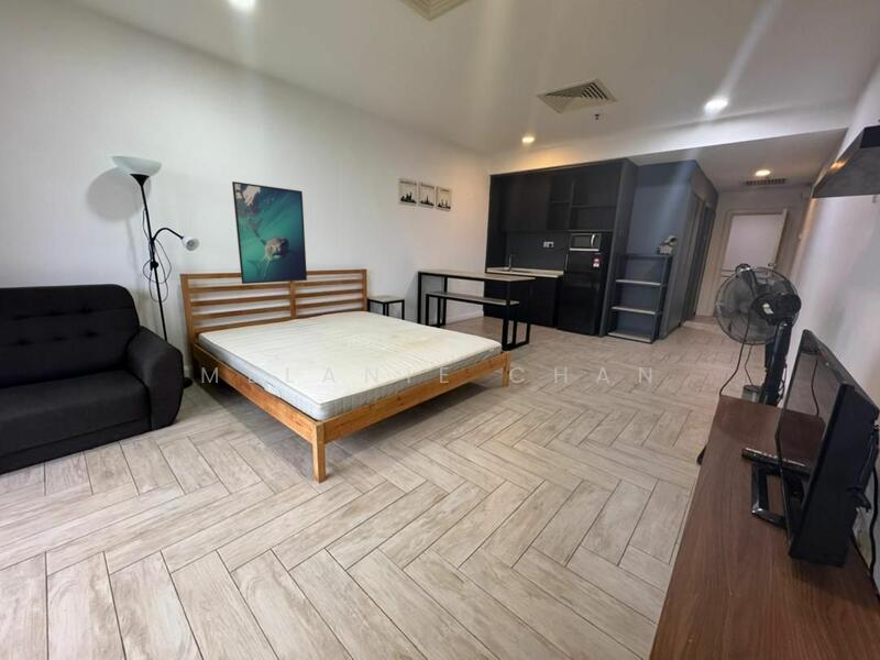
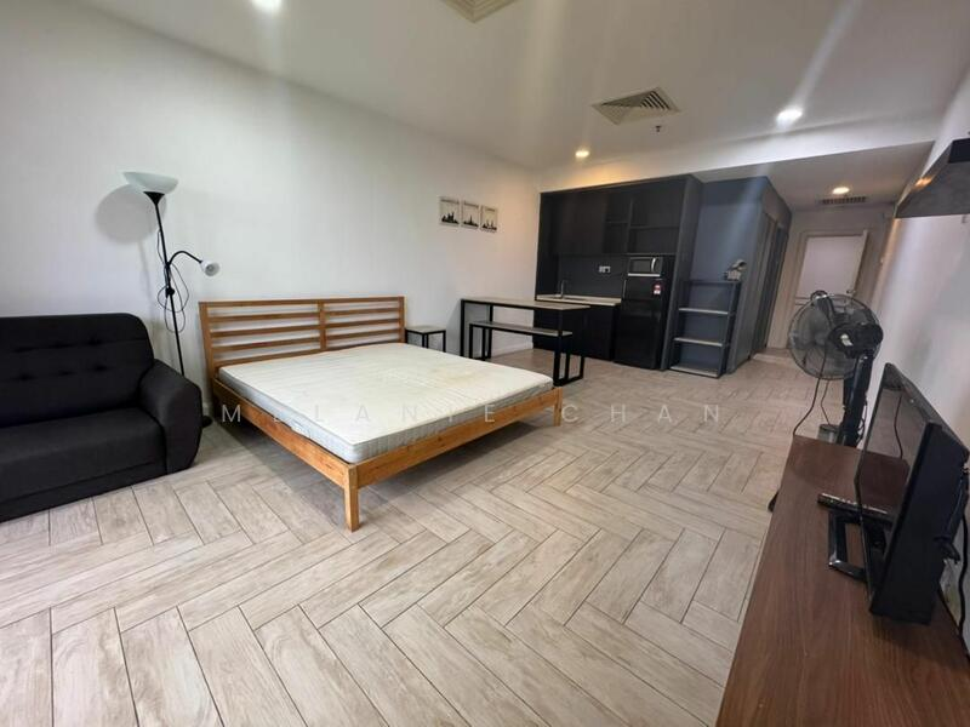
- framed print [231,180,308,285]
